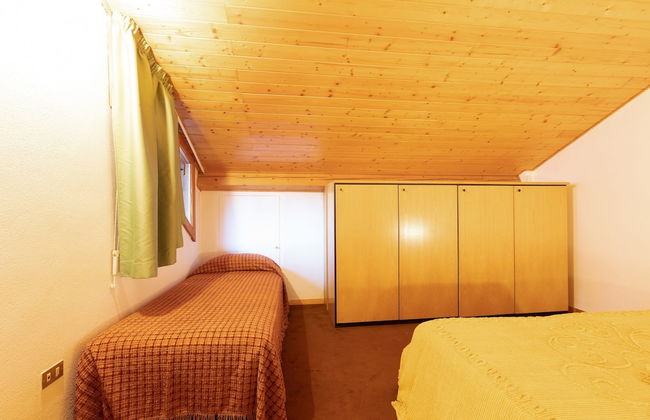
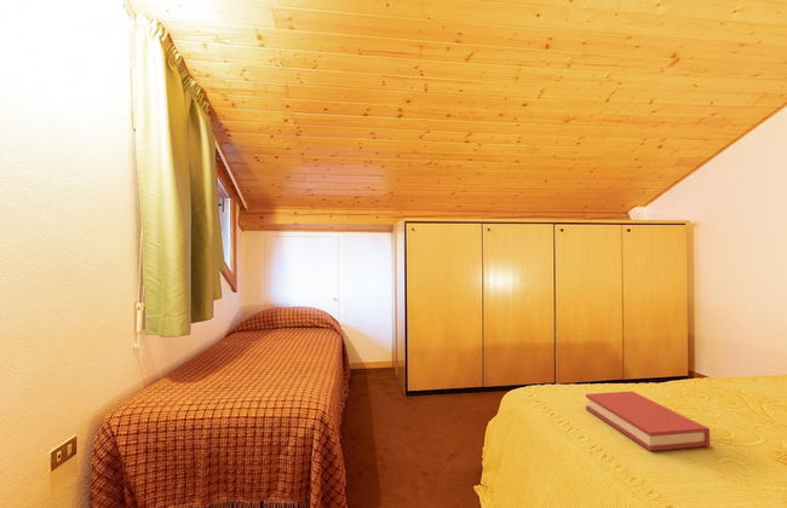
+ hardback book [585,391,711,452]
